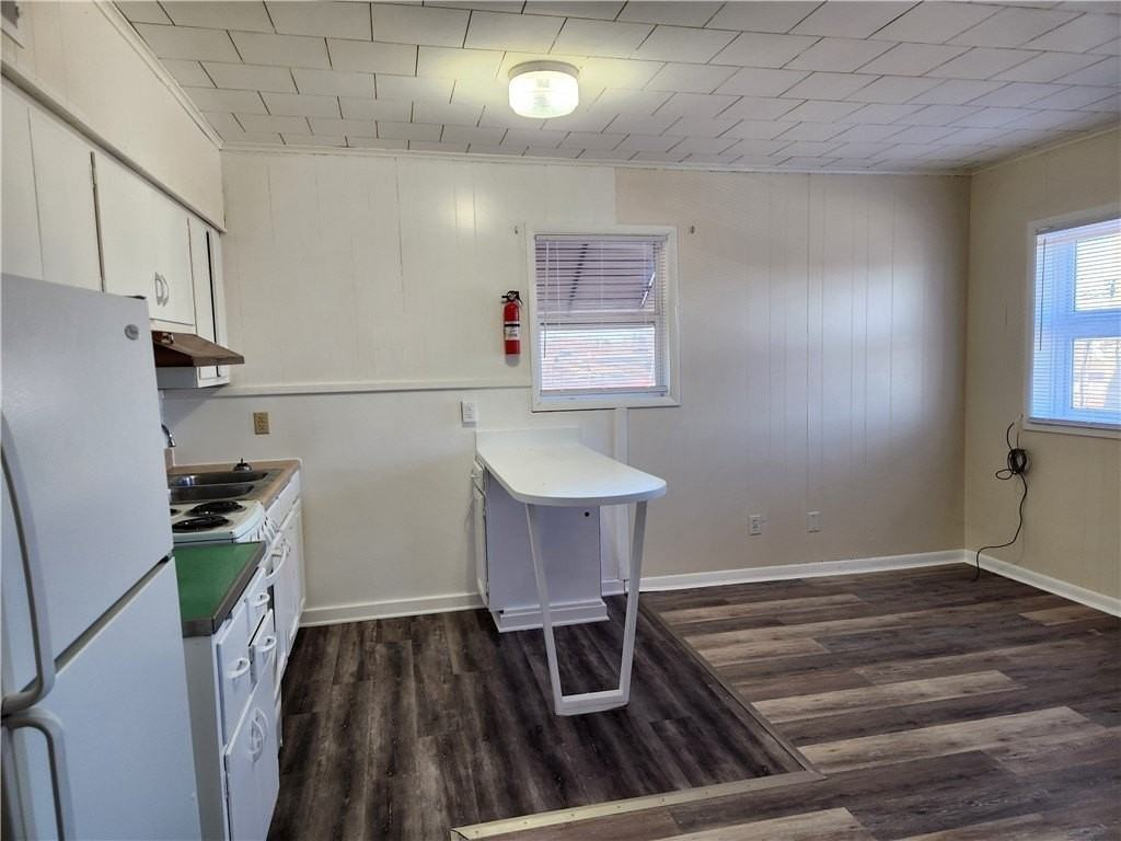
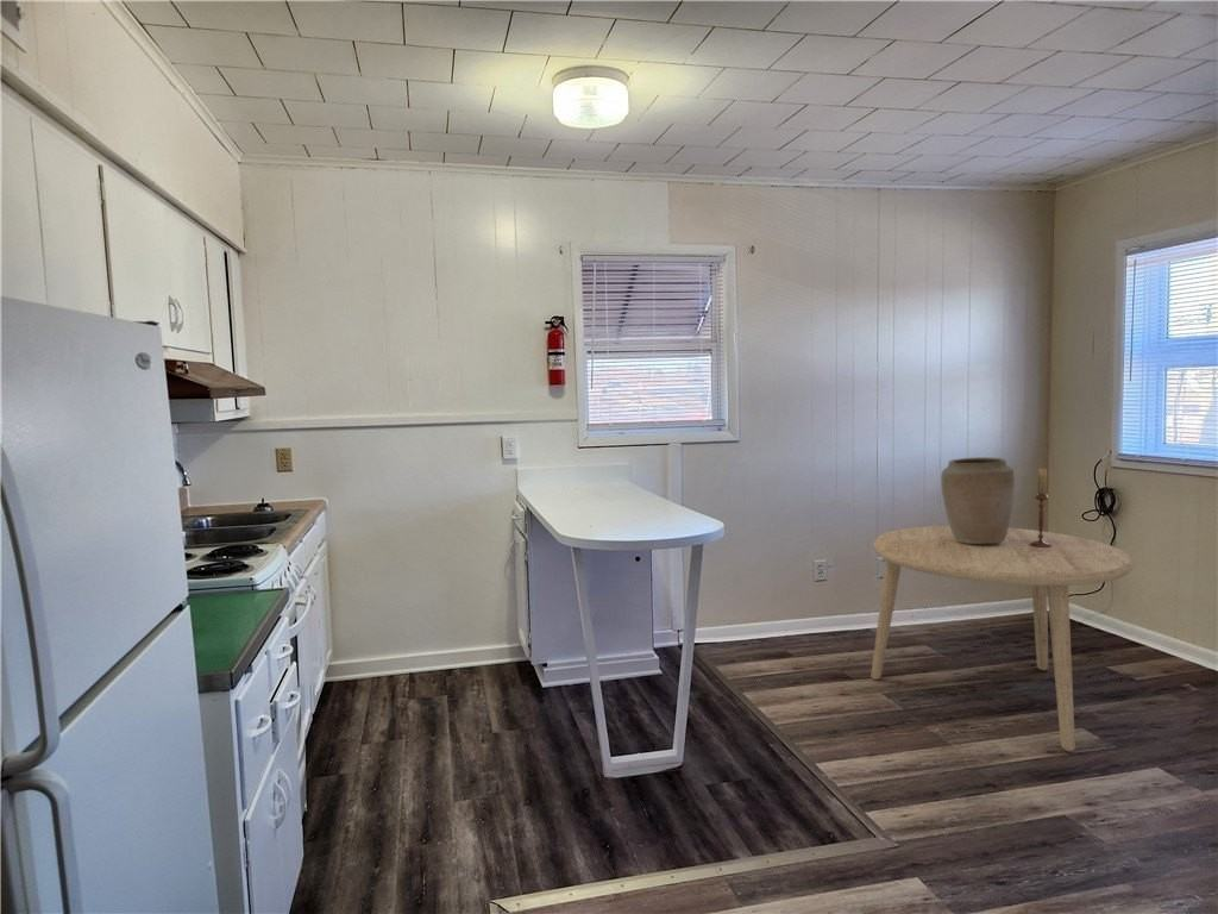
+ dining table [869,525,1135,753]
+ vase [940,456,1016,544]
+ candlestick [1029,465,1053,547]
